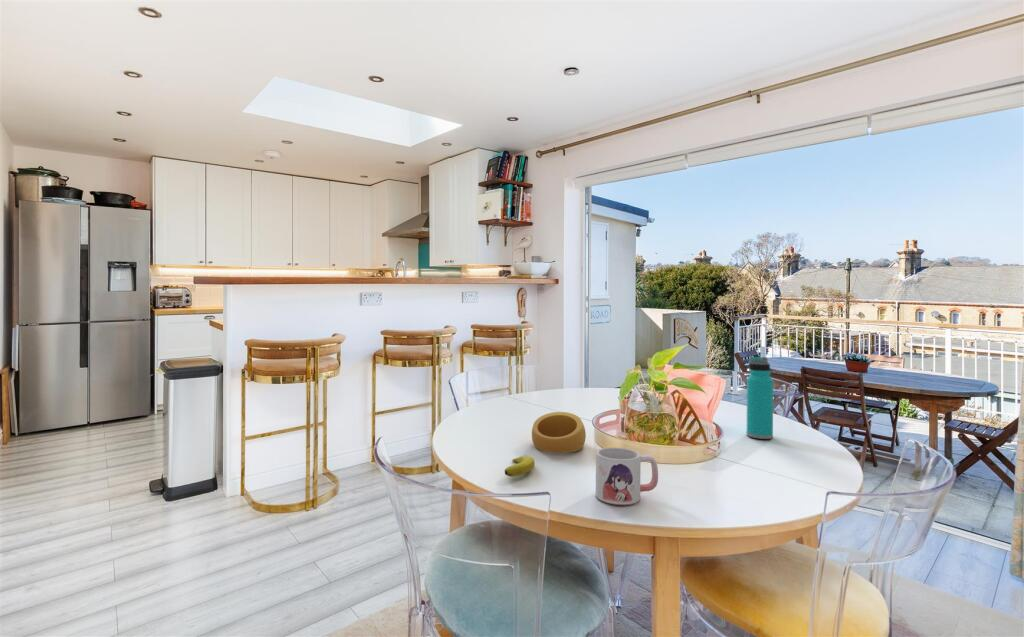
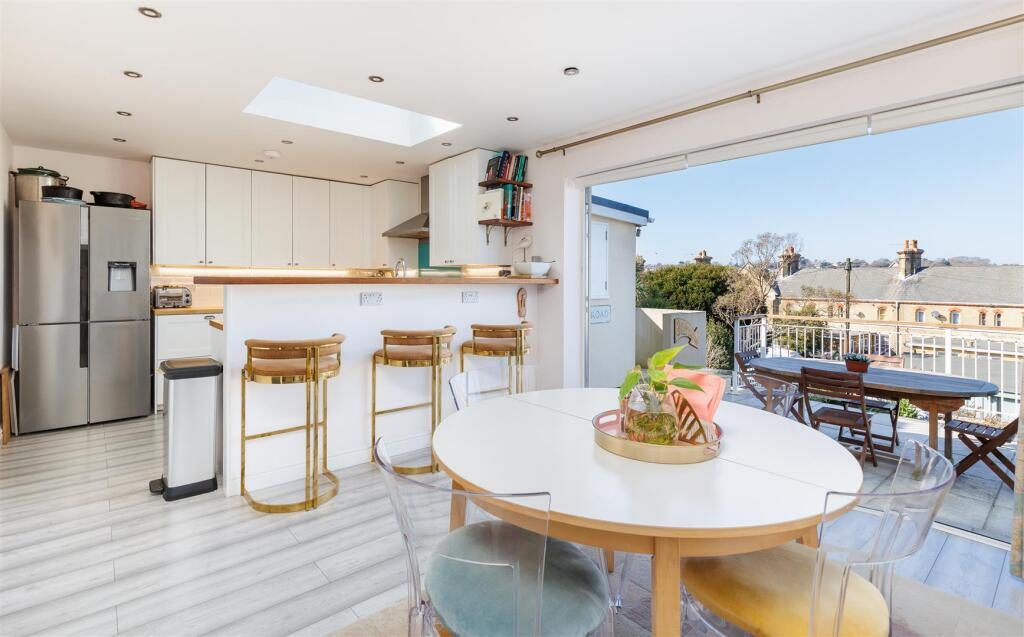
- banana [504,455,535,478]
- mug [595,446,659,506]
- ring [531,411,587,453]
- water bottle [745,355,774,440]
